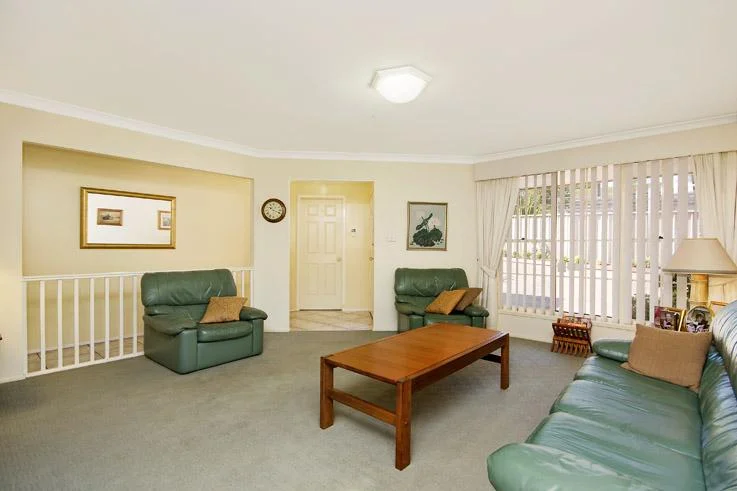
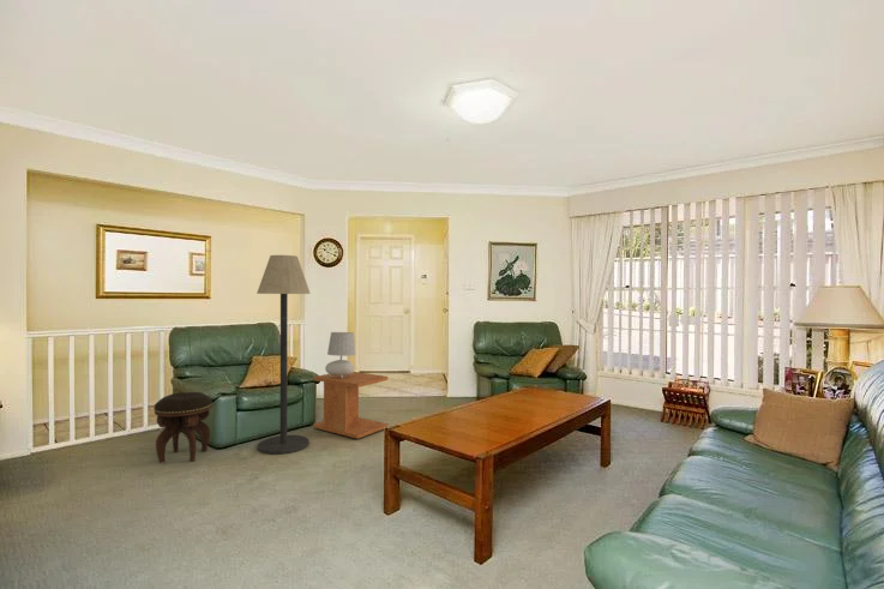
+ floor lamp [255,254,312,456]
+ side table [313,371,389,439]
+ table lamp [324,331,356,378]
+ footstool [154,391,214,463]
